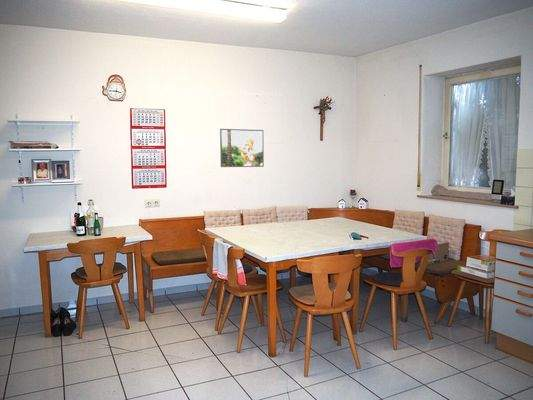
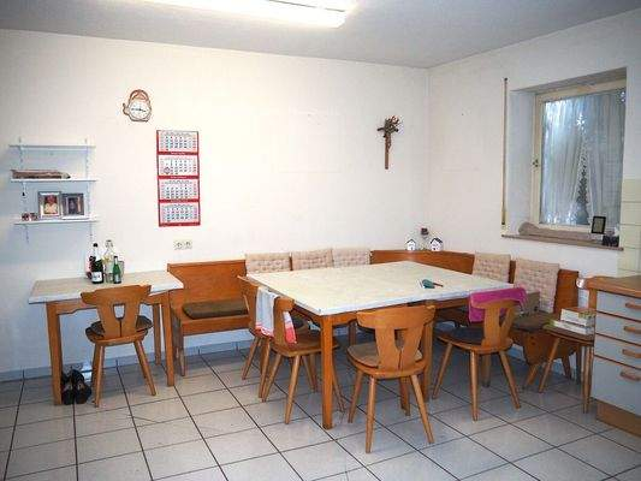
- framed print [219,128,265,168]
